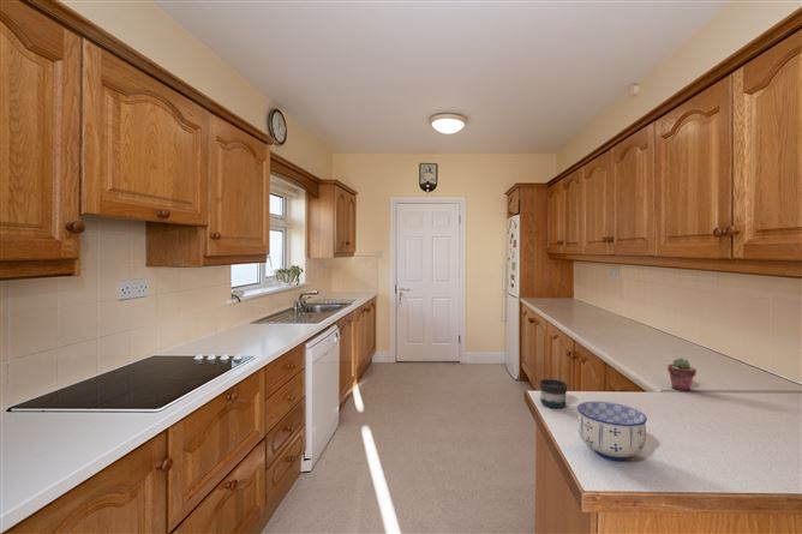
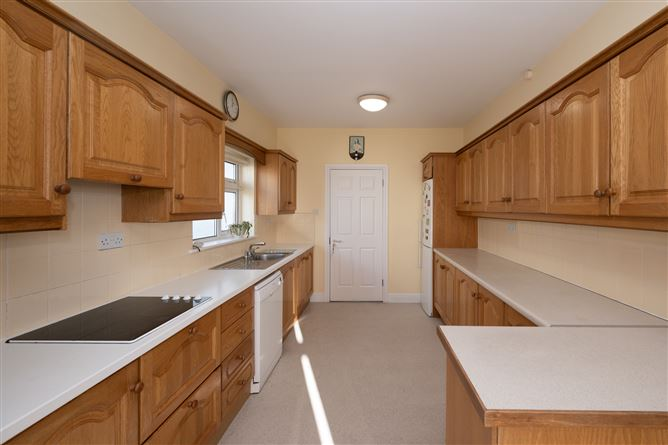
- mug [539,378,568,409]
- potted succulent [666,356,698,391]
- bowl [576,401,648,462]
